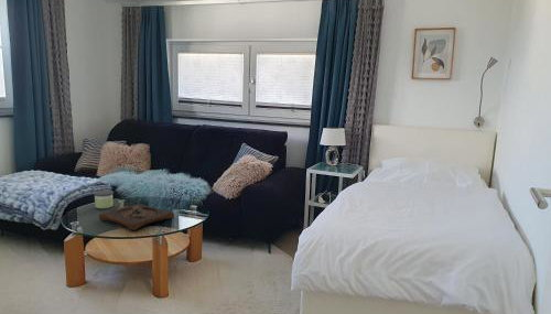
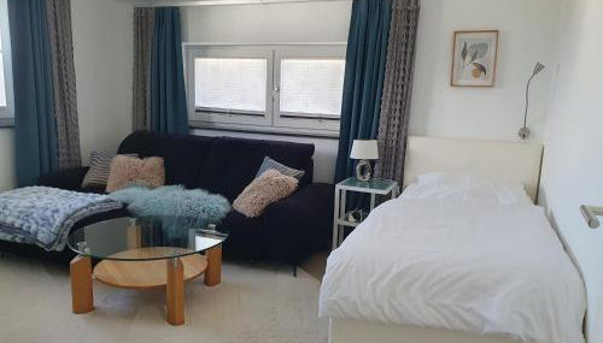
- wooden tray [98,203,175,231]
- candle [93,190,115,209]
